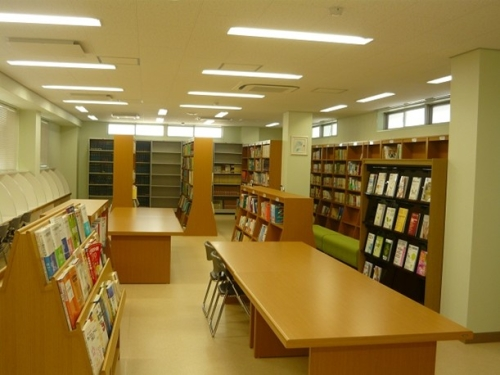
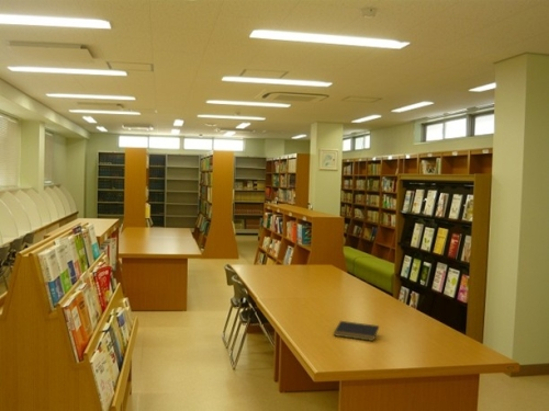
+ notepad [333,320,380,342]
